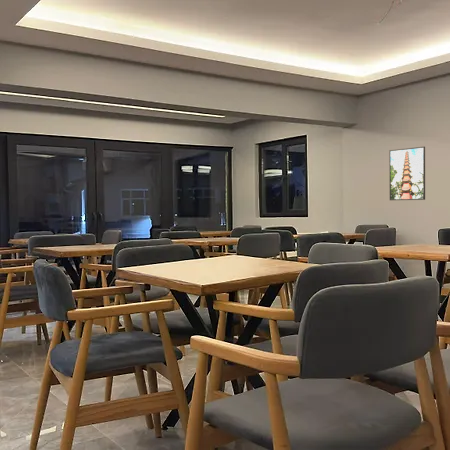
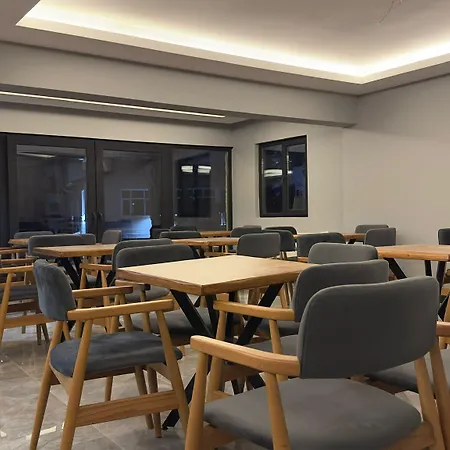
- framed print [388,146,426,201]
